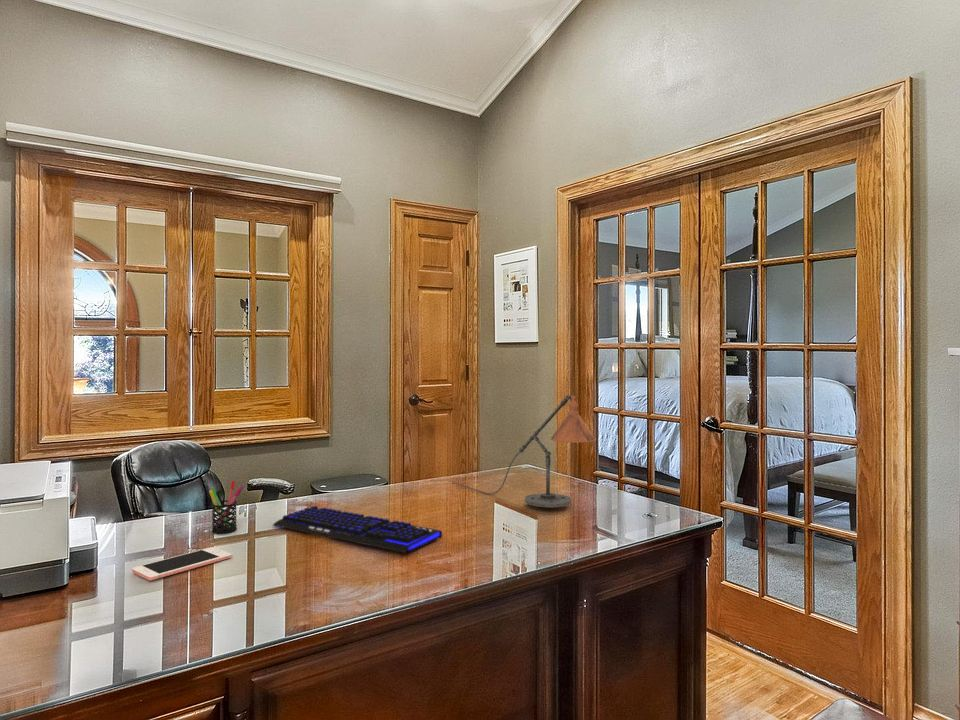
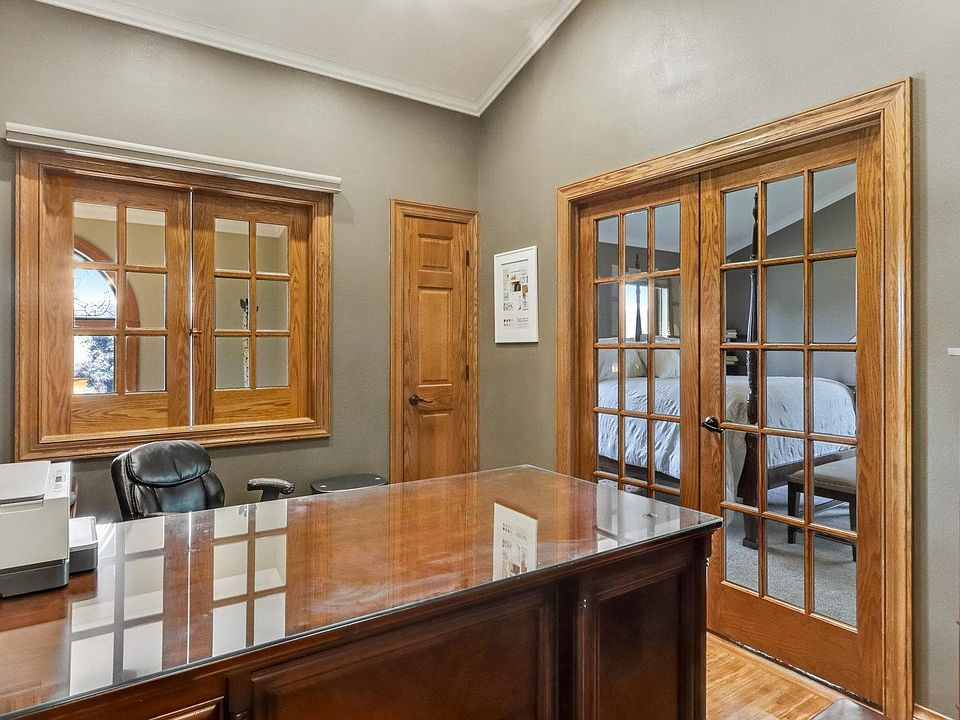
- pen holder [208,480,245,535]
- cell phone [131,546,232,582]
- desk lamp [452,394,597,509]
- keyboard [272,505,443,554]
